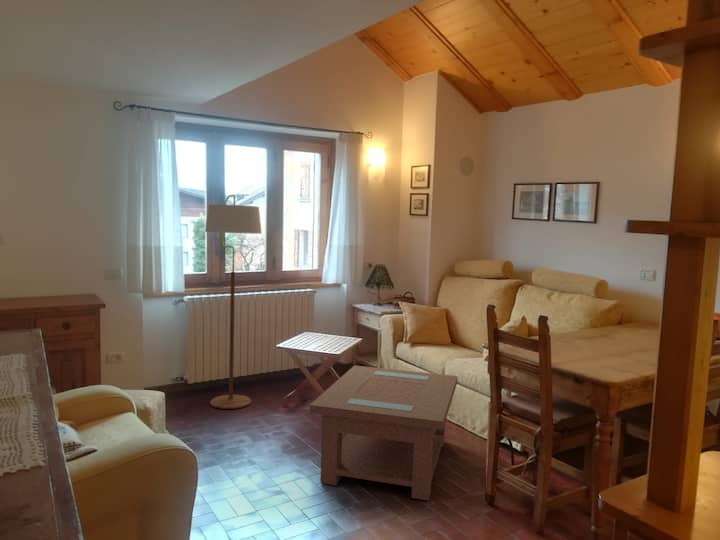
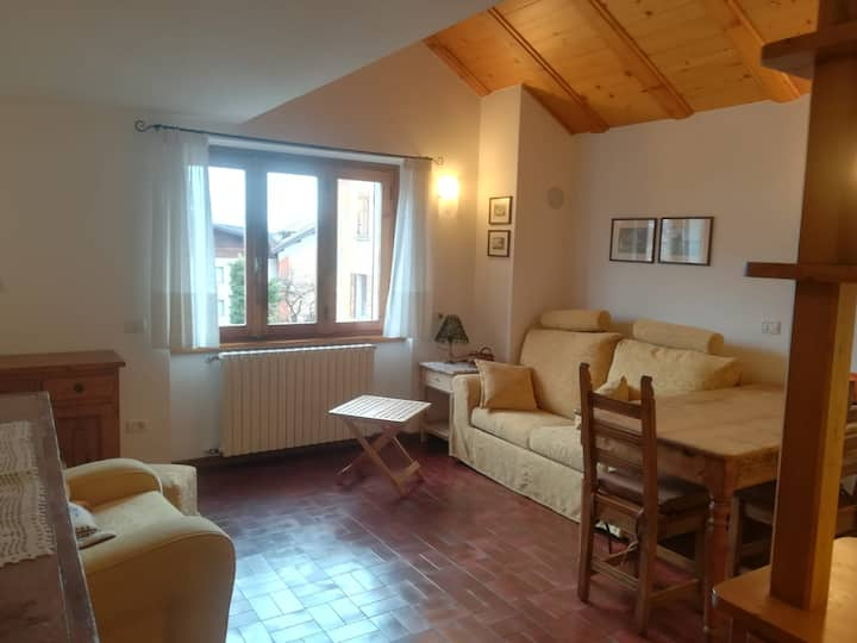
- floor lamp [204,194,263,410]
- coffee table [308,364,459,501]
